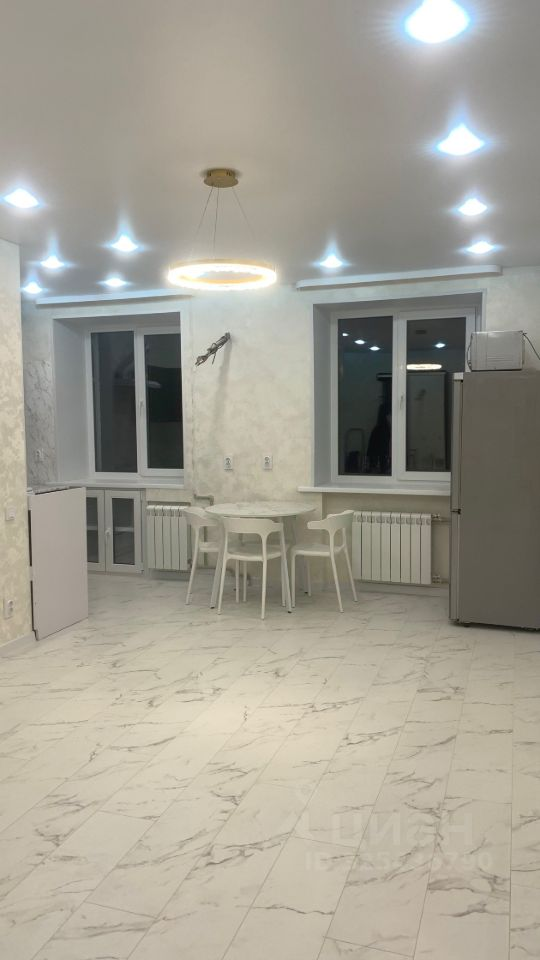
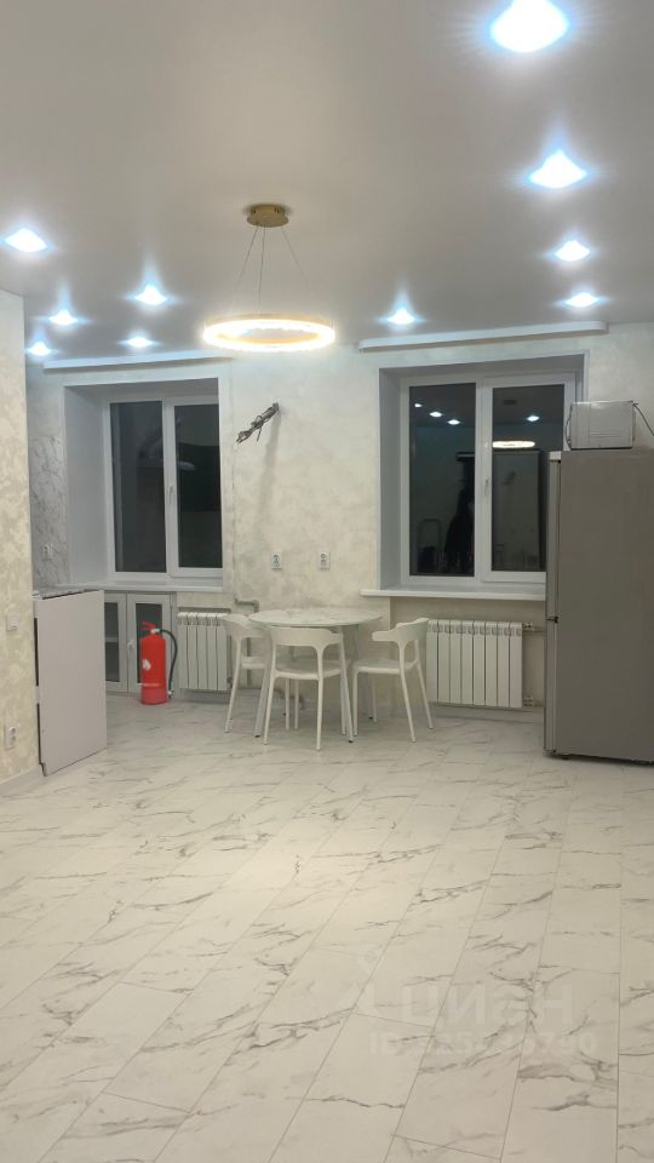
+ fire extinguisher [139,620,178,705]
